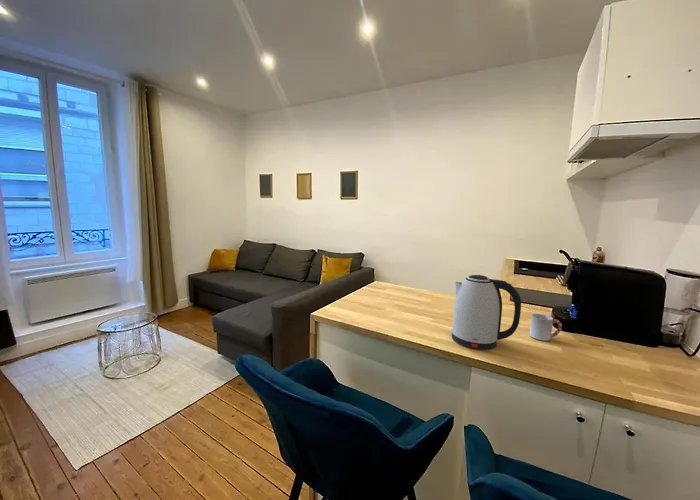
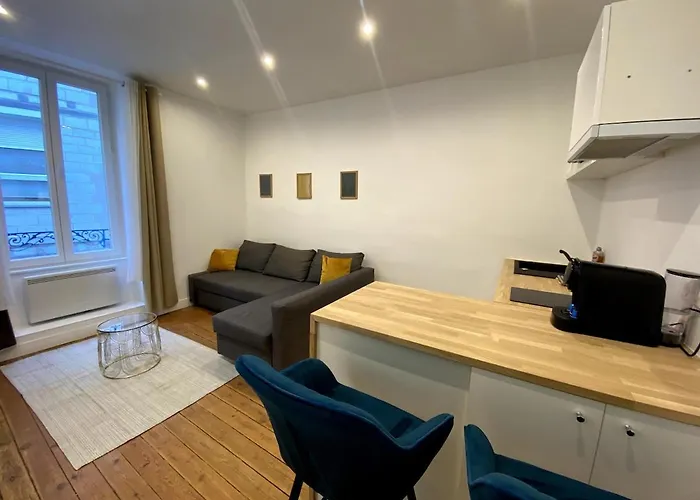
- cup [529,313,563,342]
- kettle [451,274,522,350]
